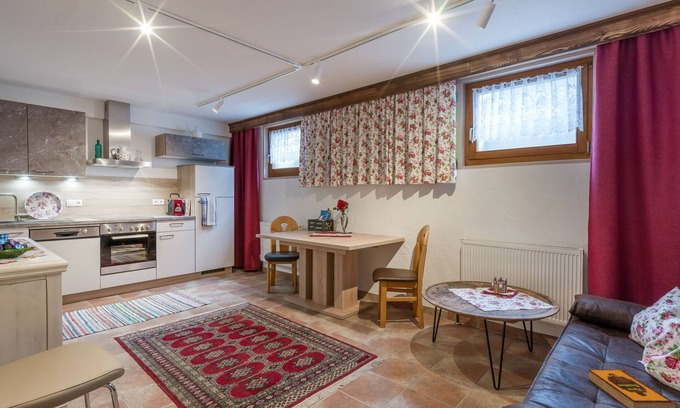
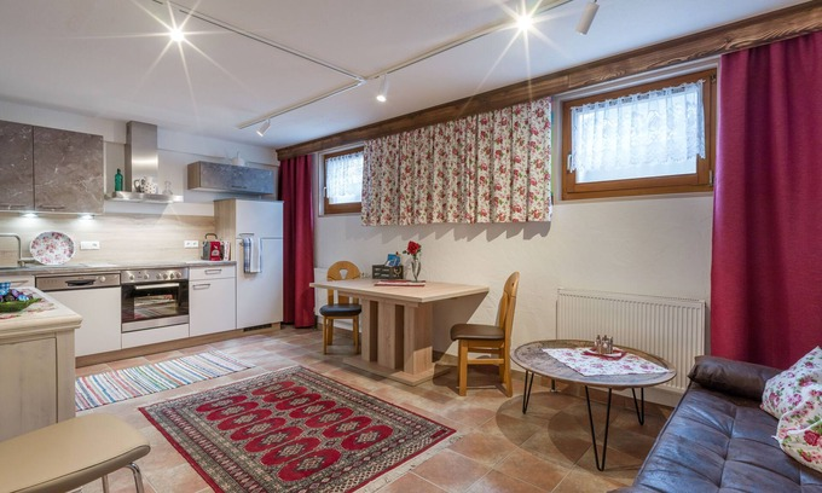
- hardback book [587,368,679,408]
